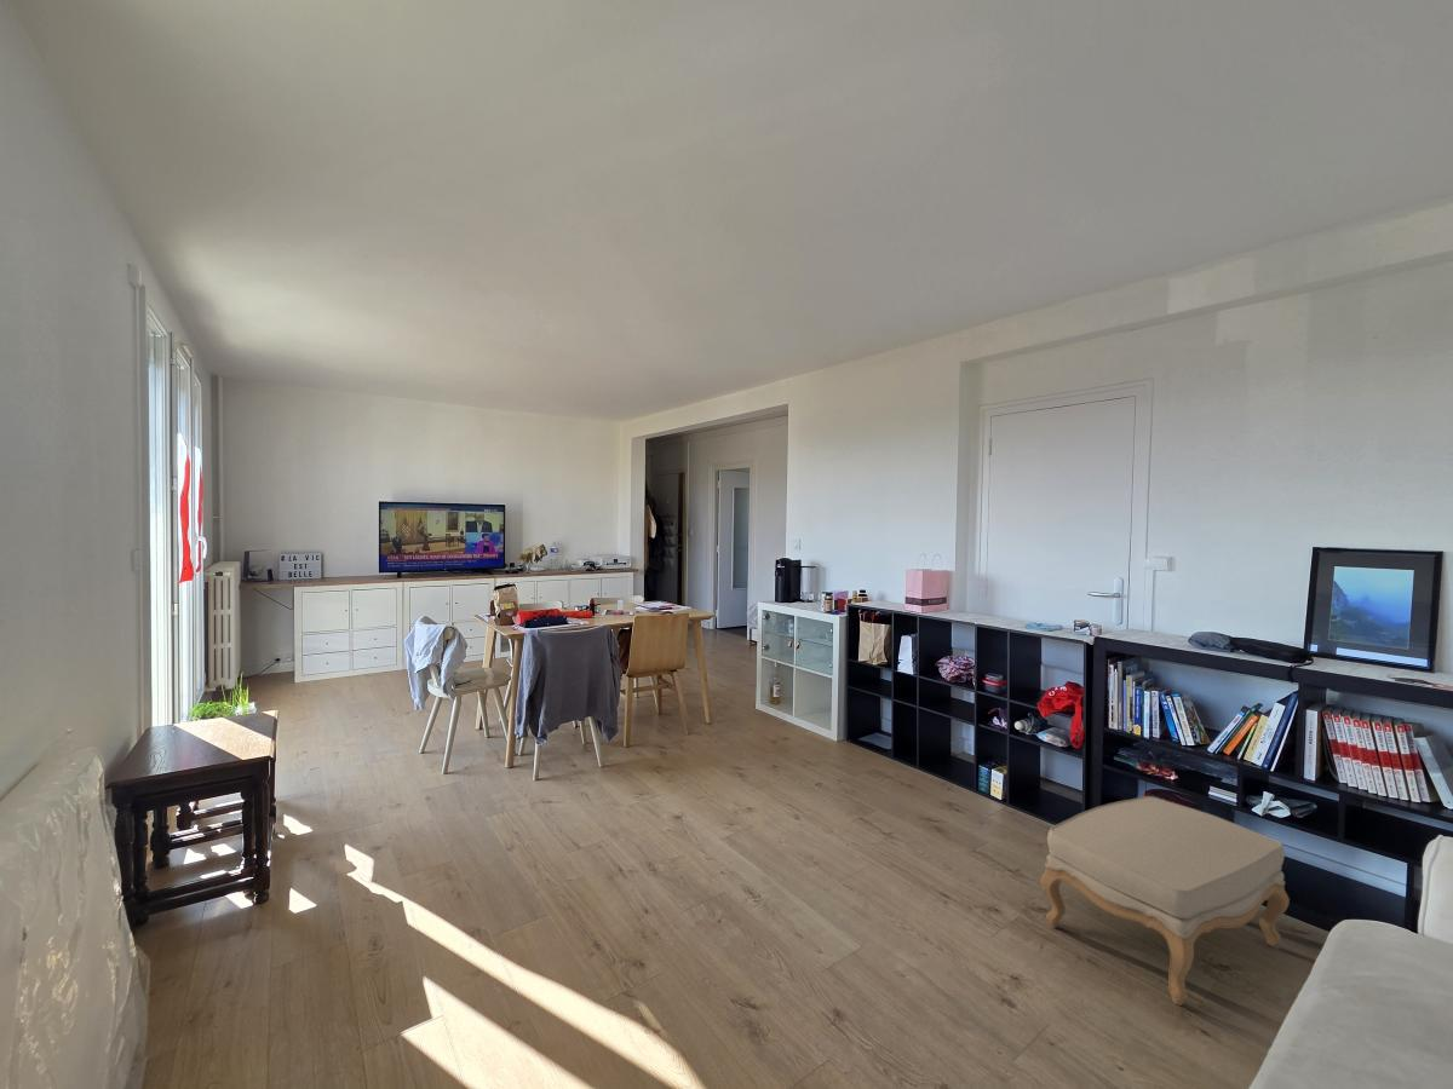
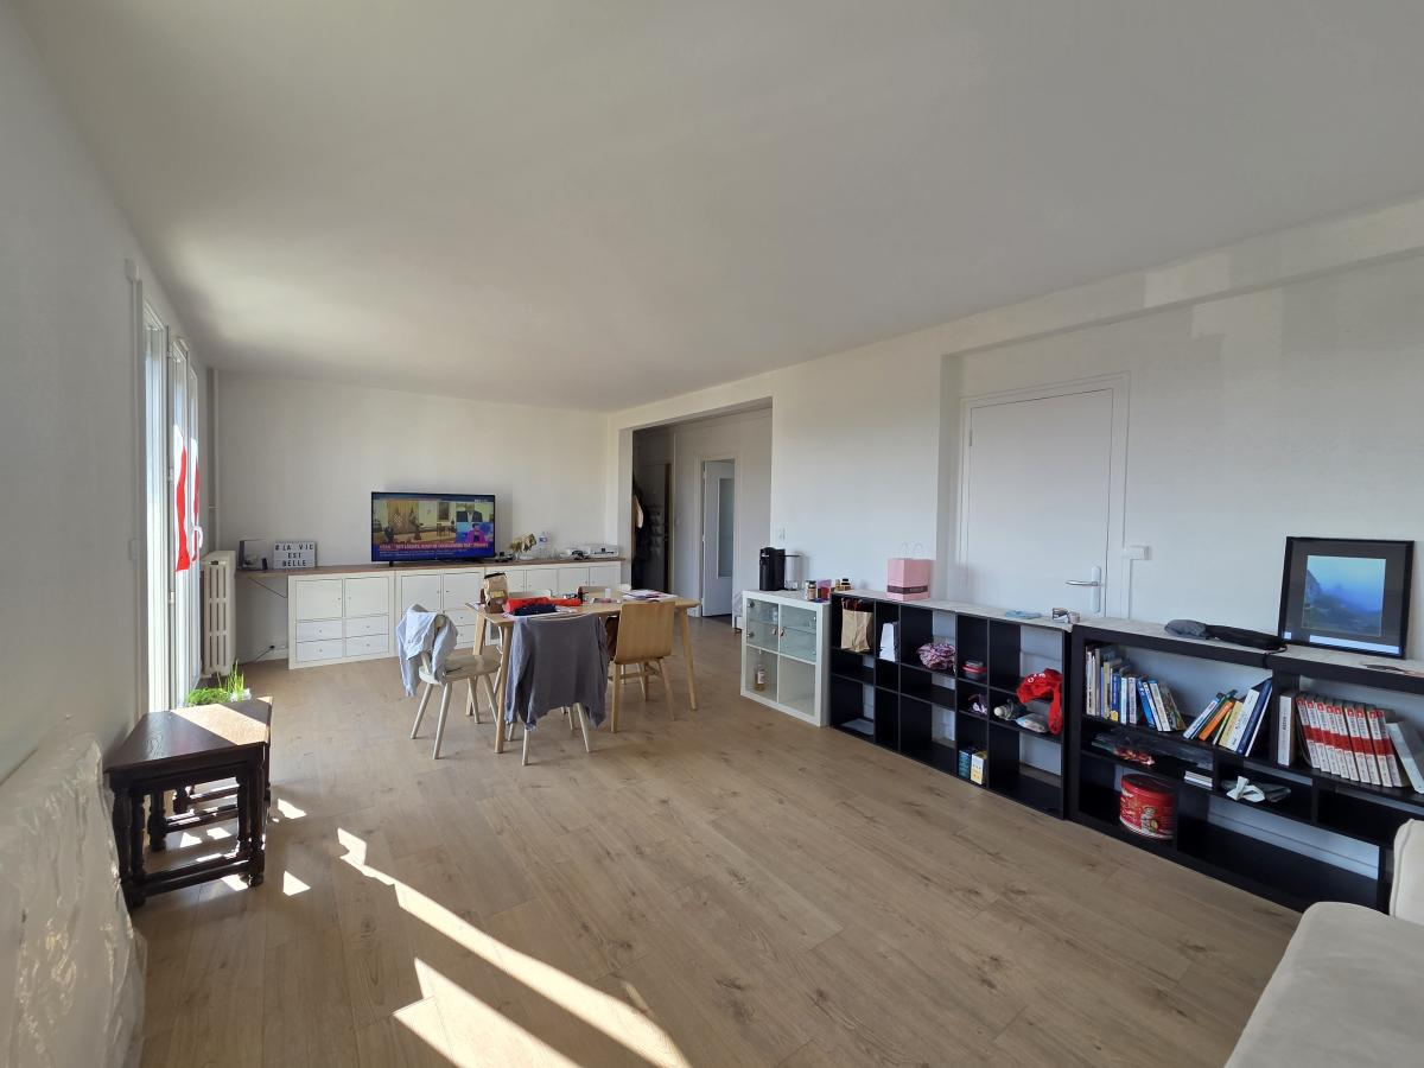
- ottoman [1040,795,1291,1007]
